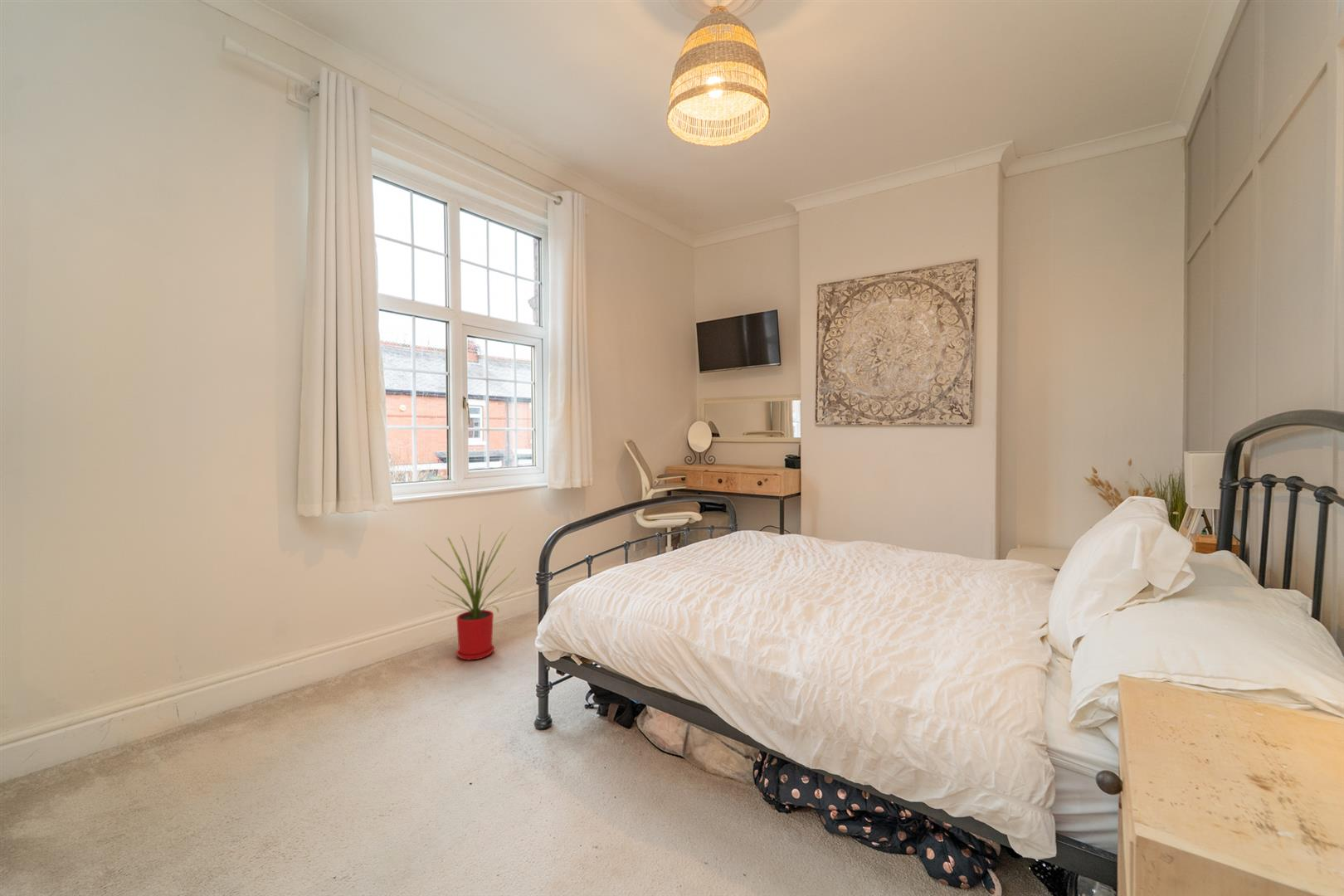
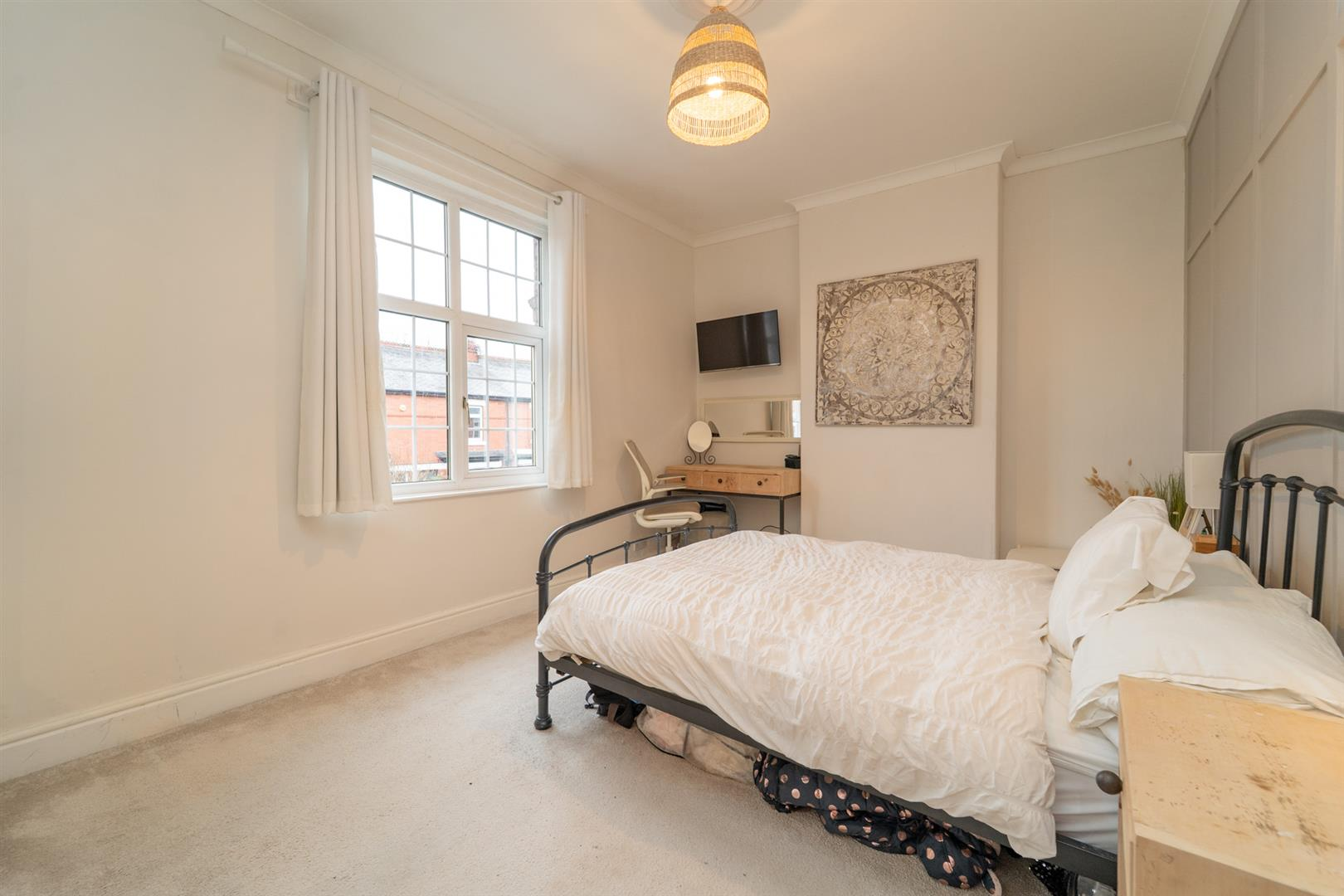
- house plant [424,524,527,661]
